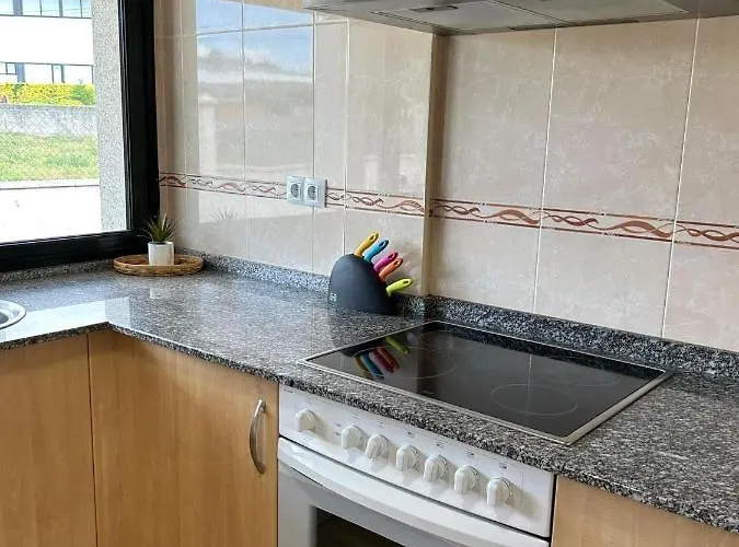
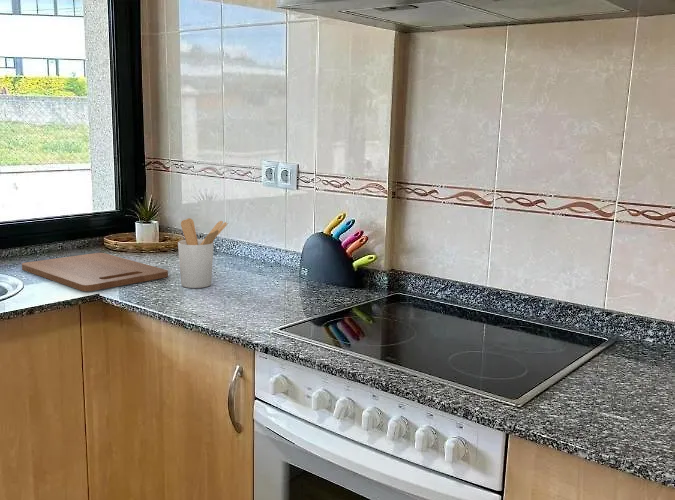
+ cutting board [21,252,169,292]
+ utensil holder [177,218,229,289]
